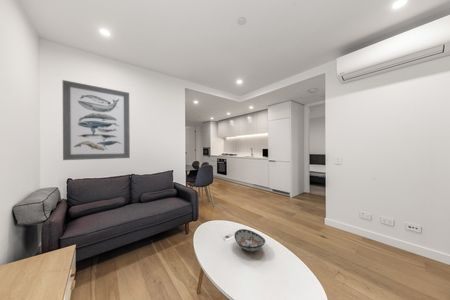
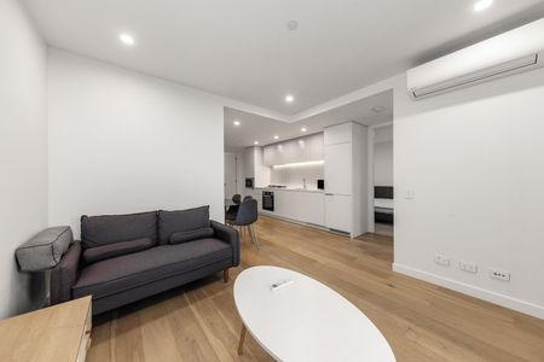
- wall art [62,79,131,161]
- decorative bowl [233,228,266,253]
